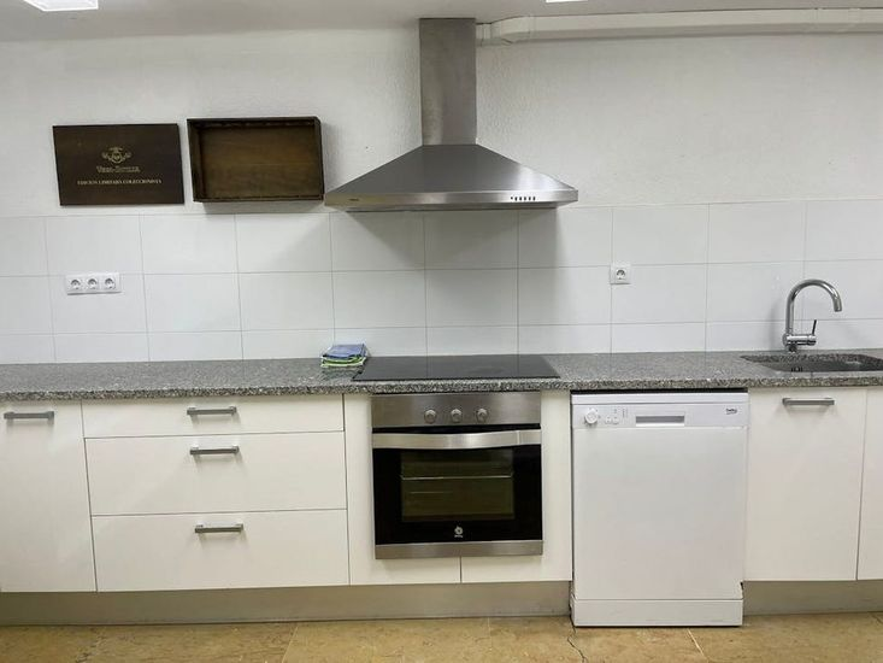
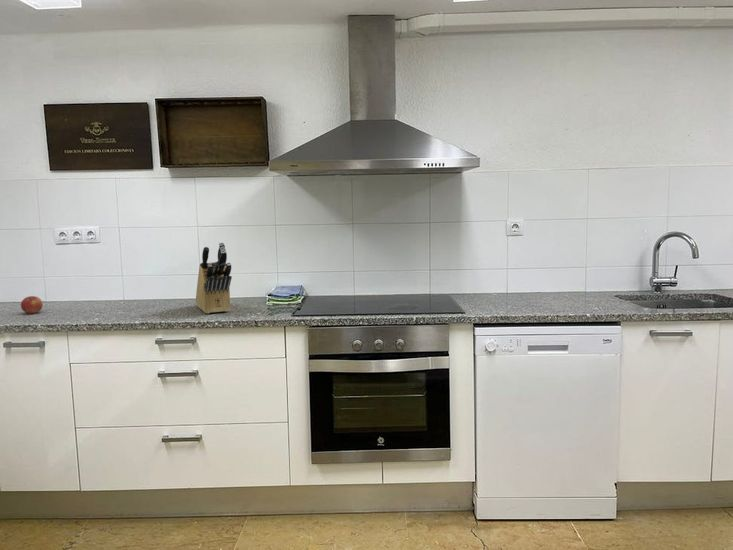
+ apple [20,295,44,315]
+ knife block [195,241,233,314]
